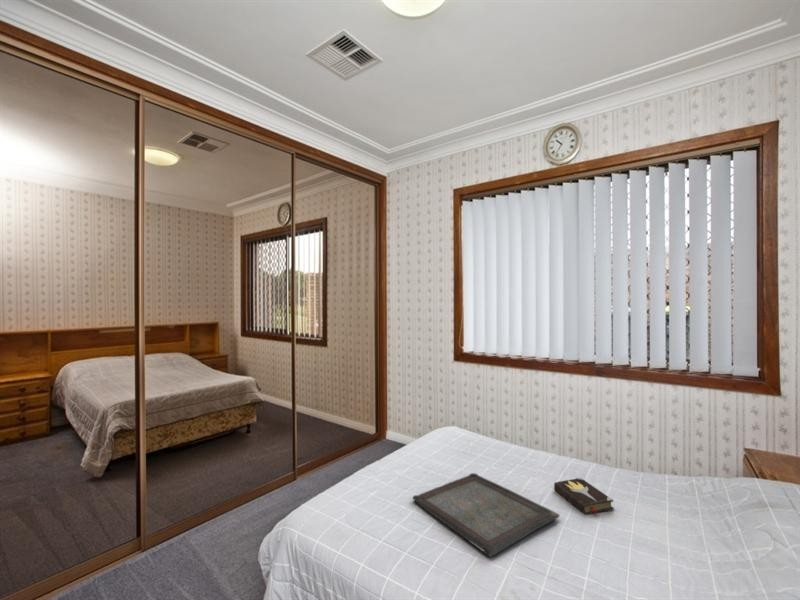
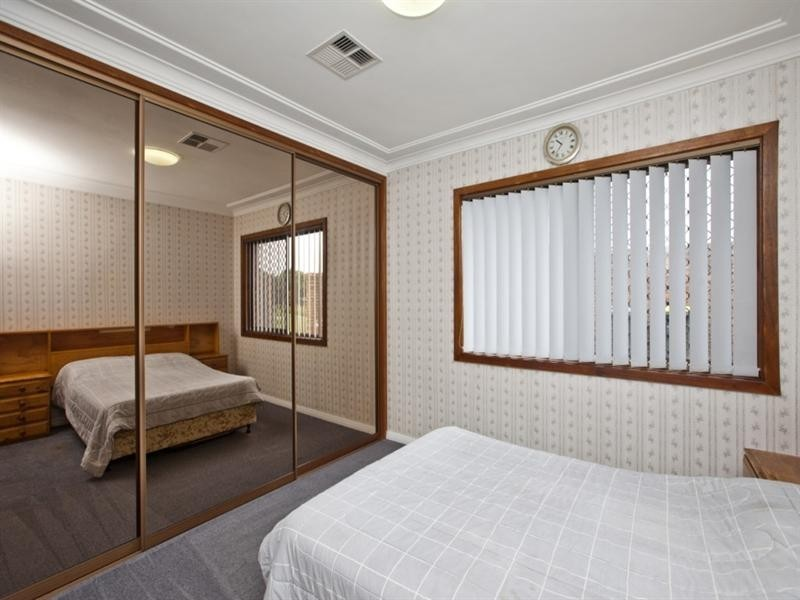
- hardback book [553,476,615,516]
- serving tray [412,472,560,558]
